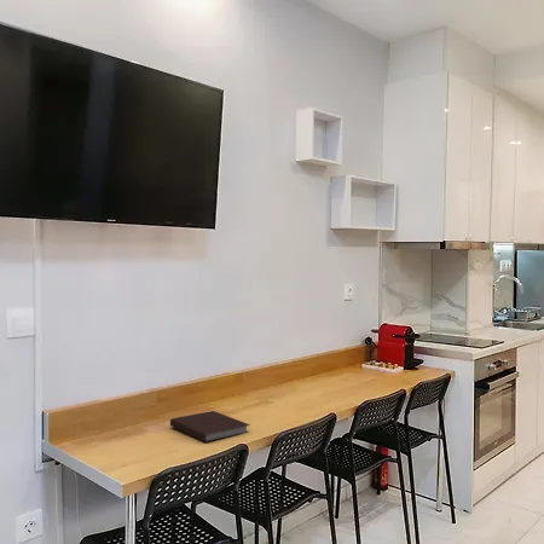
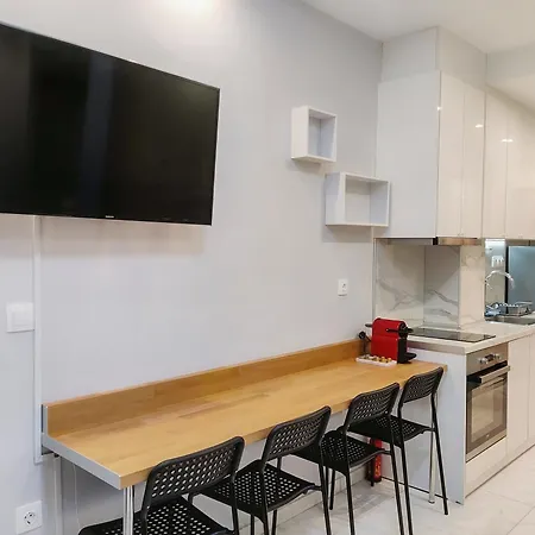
- notebook [169,410,251,444]
